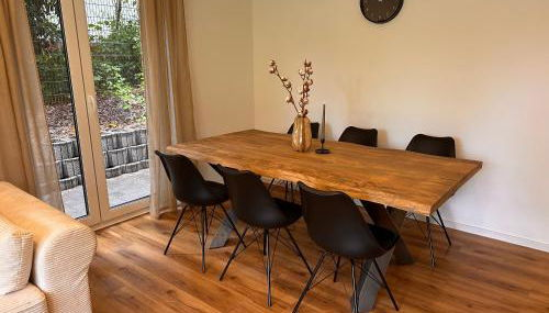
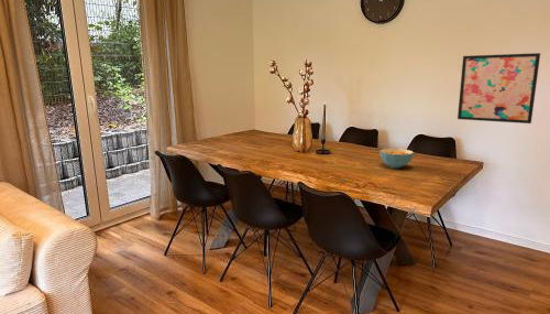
+ wall art [457,52,541,124]
+ cereal bowl [378,148,415,169]
